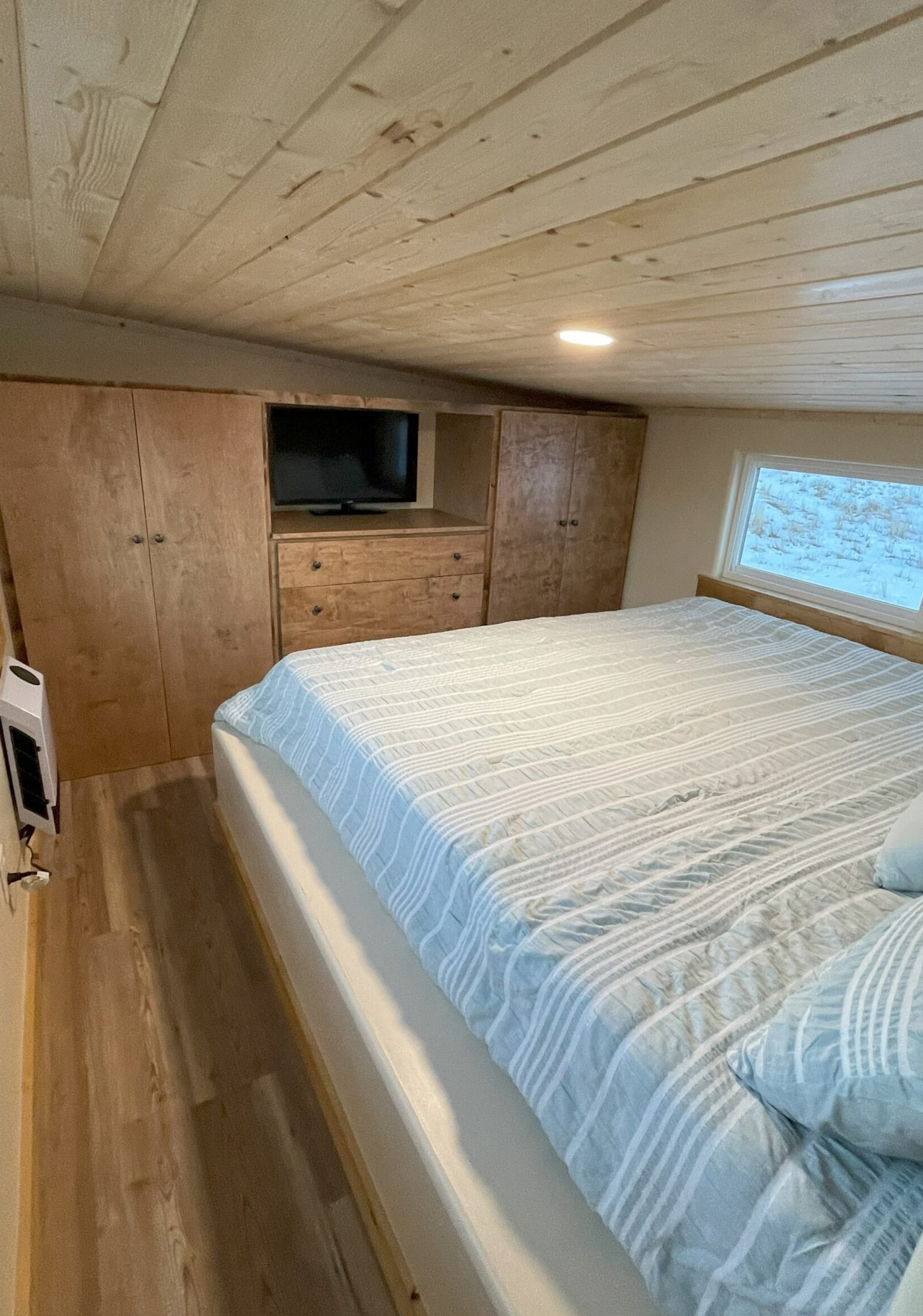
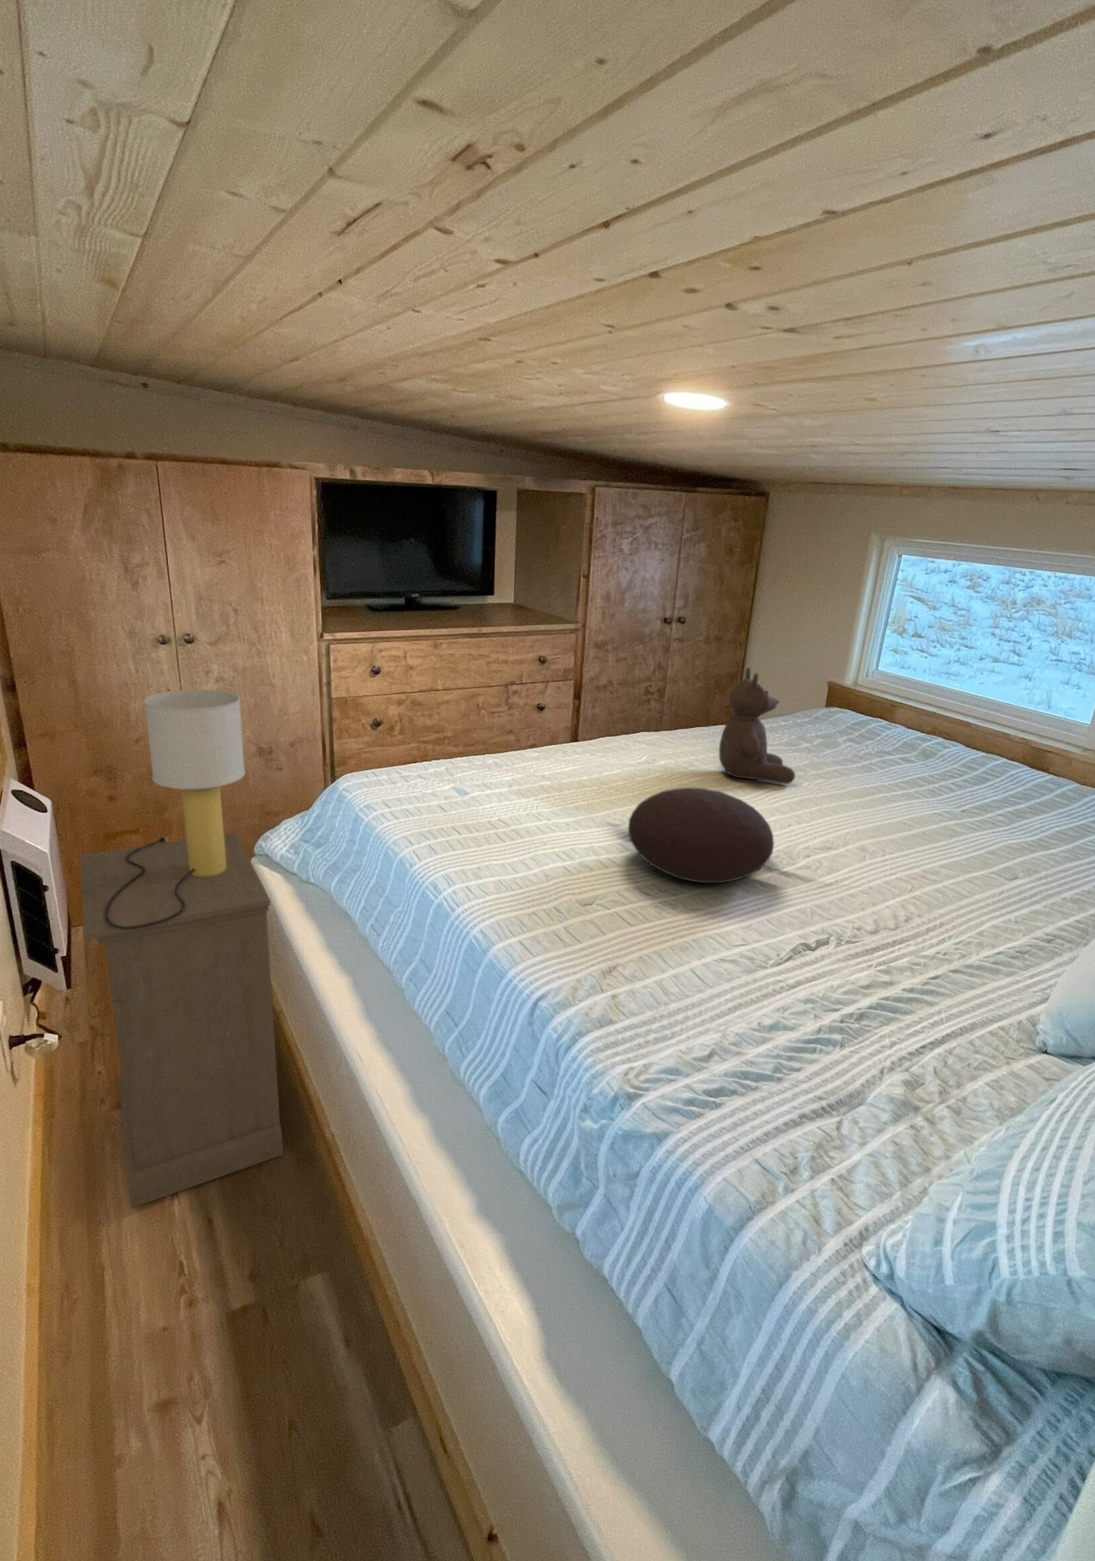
+ table lamp [106,688,247,929]
+ teddy bear [719,667,796,784]
+ nightstand [79,833,284,1209]
+ cushion [628,786,775,884]
